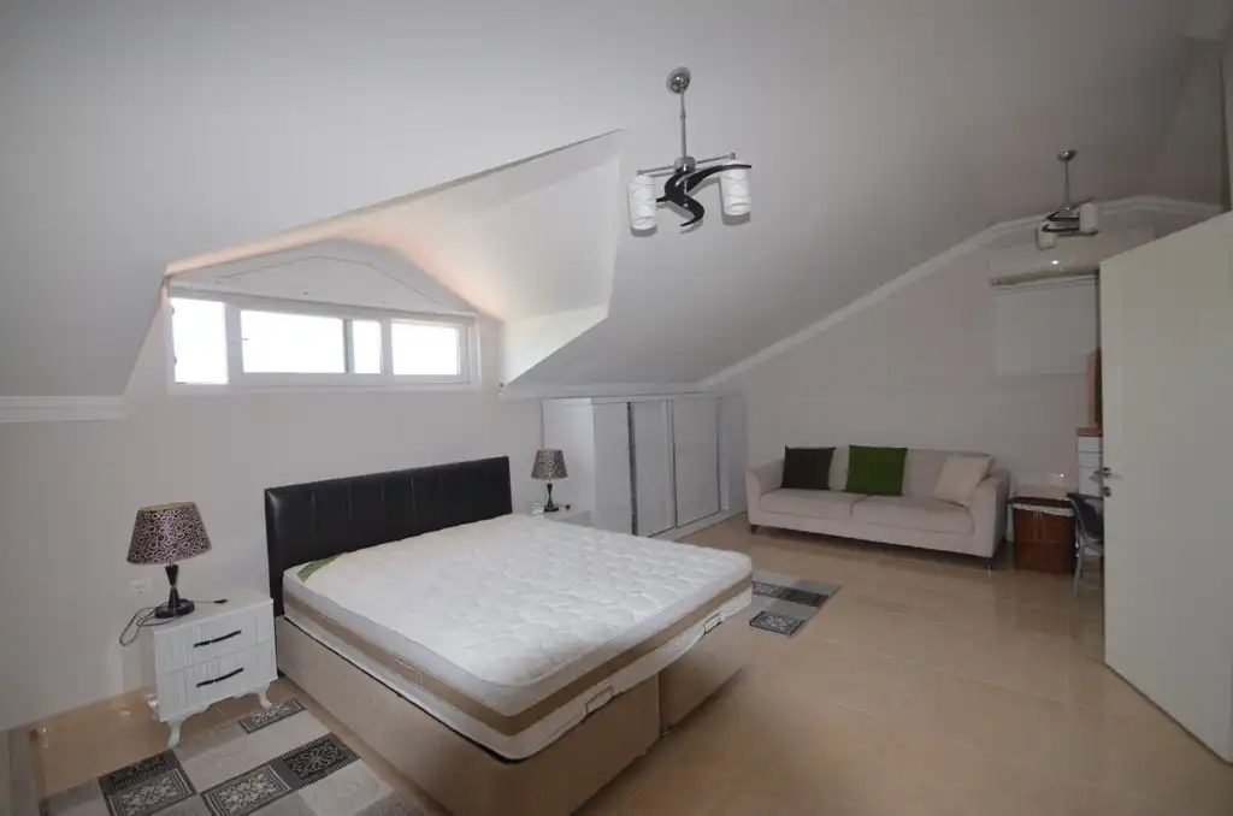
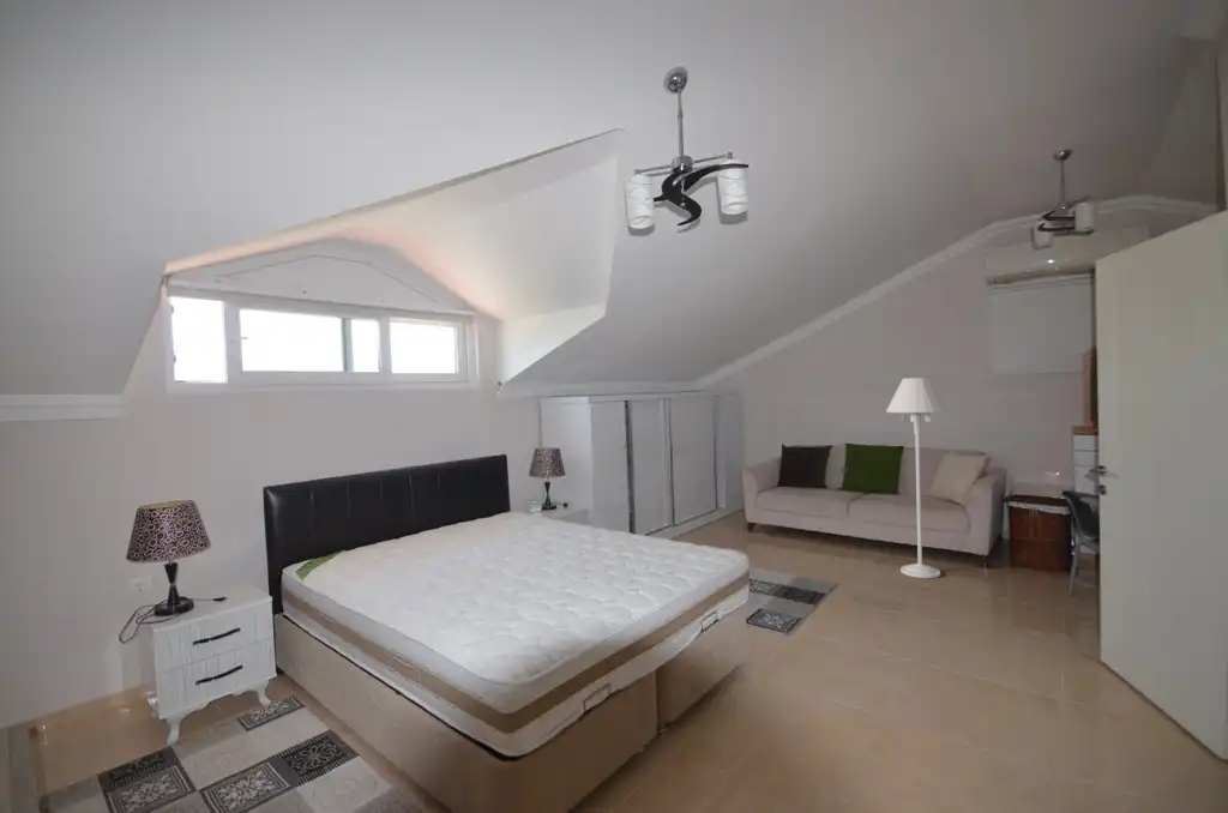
+ floor lamp [885,377,951,579]
